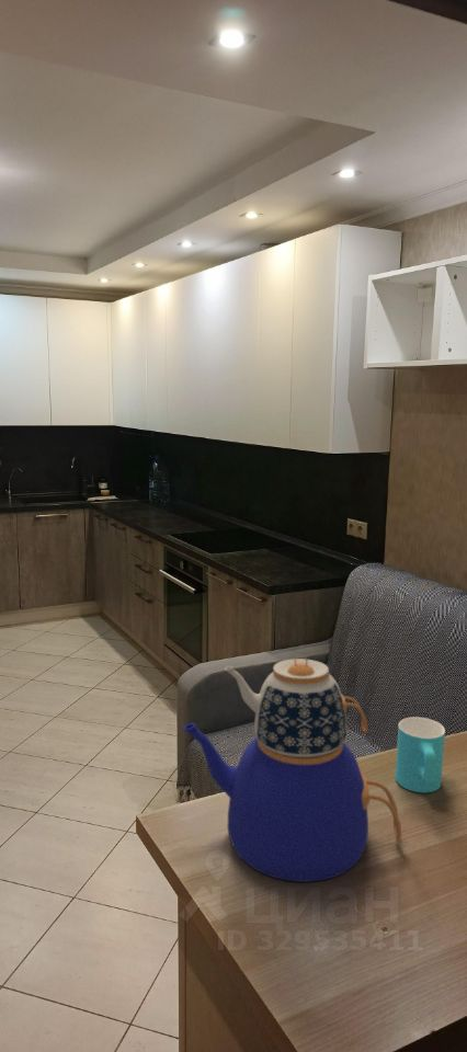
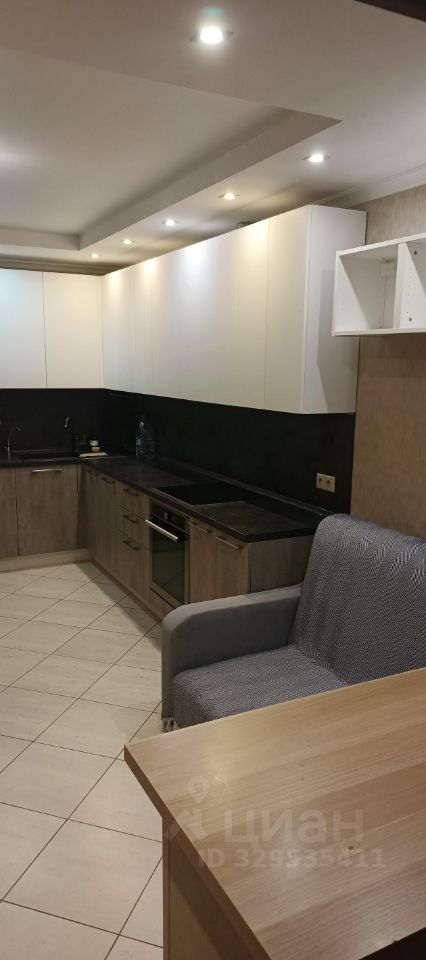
- cup [395,716,446,793]
- teapot [182,654,402,883]
